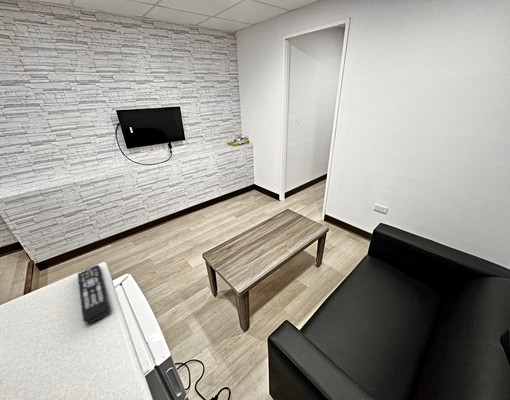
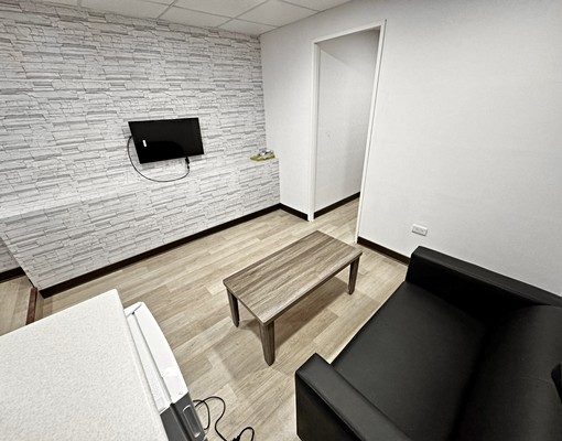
- remote control [77,264,111,324]
